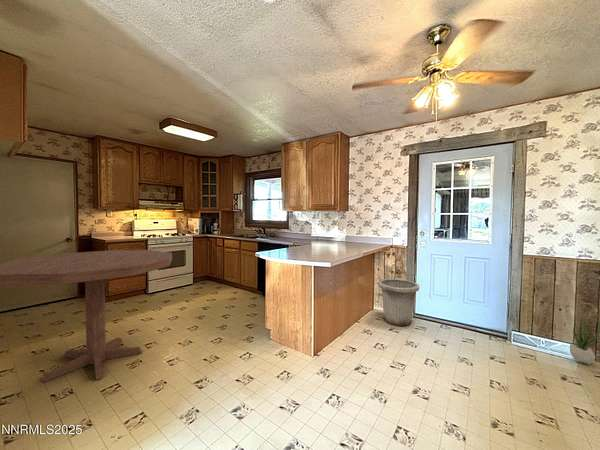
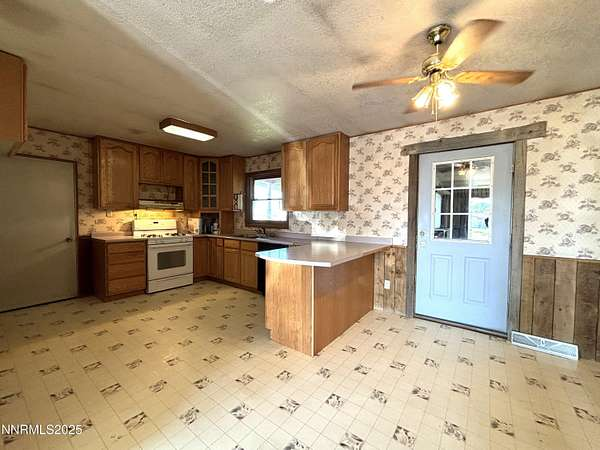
- dining table [0,249,173,383]
- potted plant [569,316,600,366]
- trash can [377,278,420,327]
